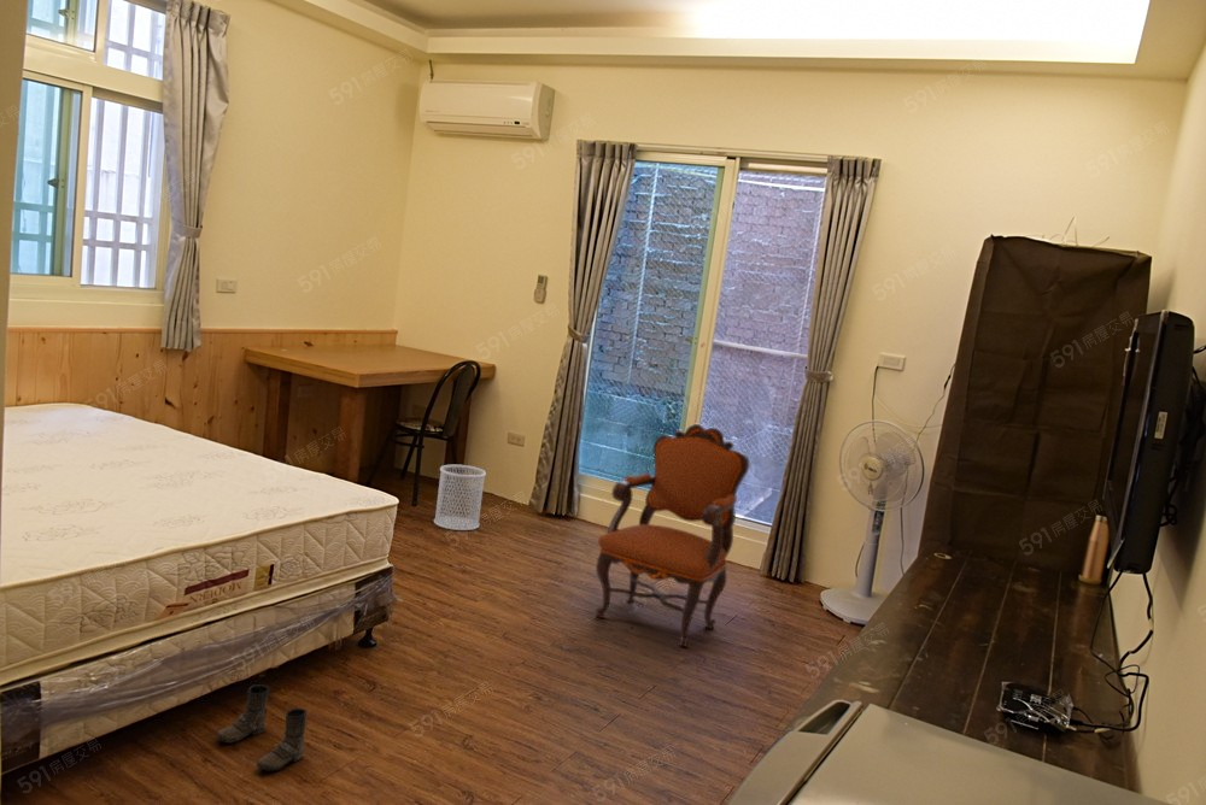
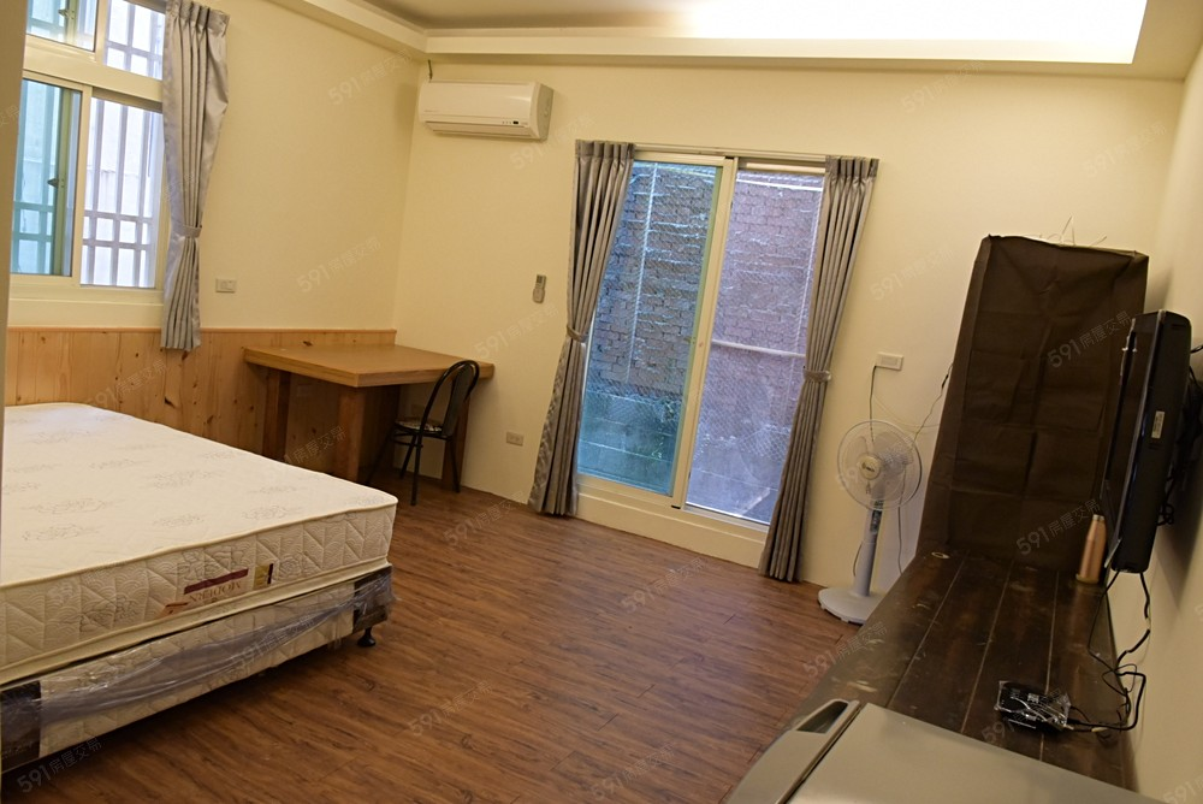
- boots [215,683,309,772]
- armchair [595,423,750,648]
- wastebasket [433,464,487,531]
